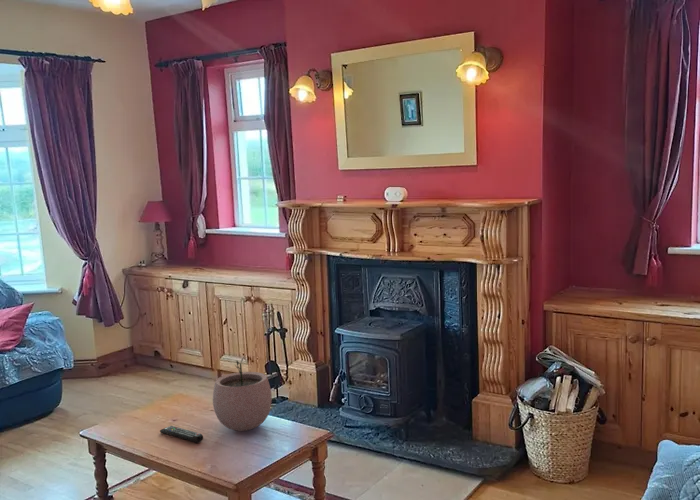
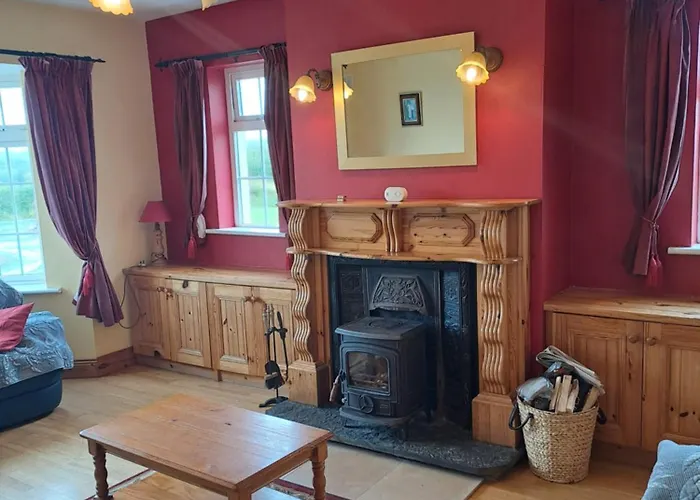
- plant pot [212,356,273,432]
- remote control [159,425,204,444]
